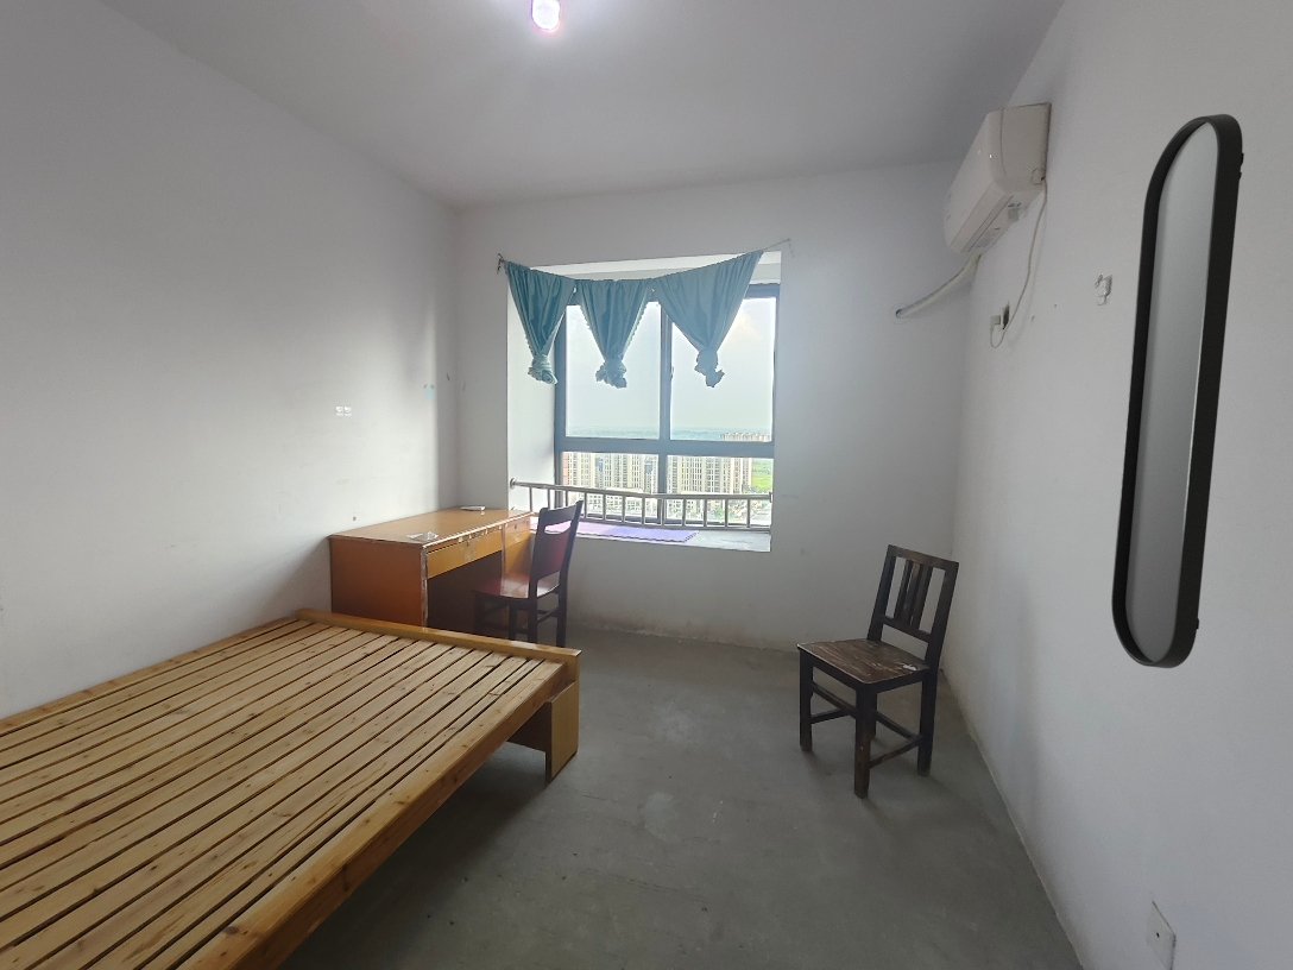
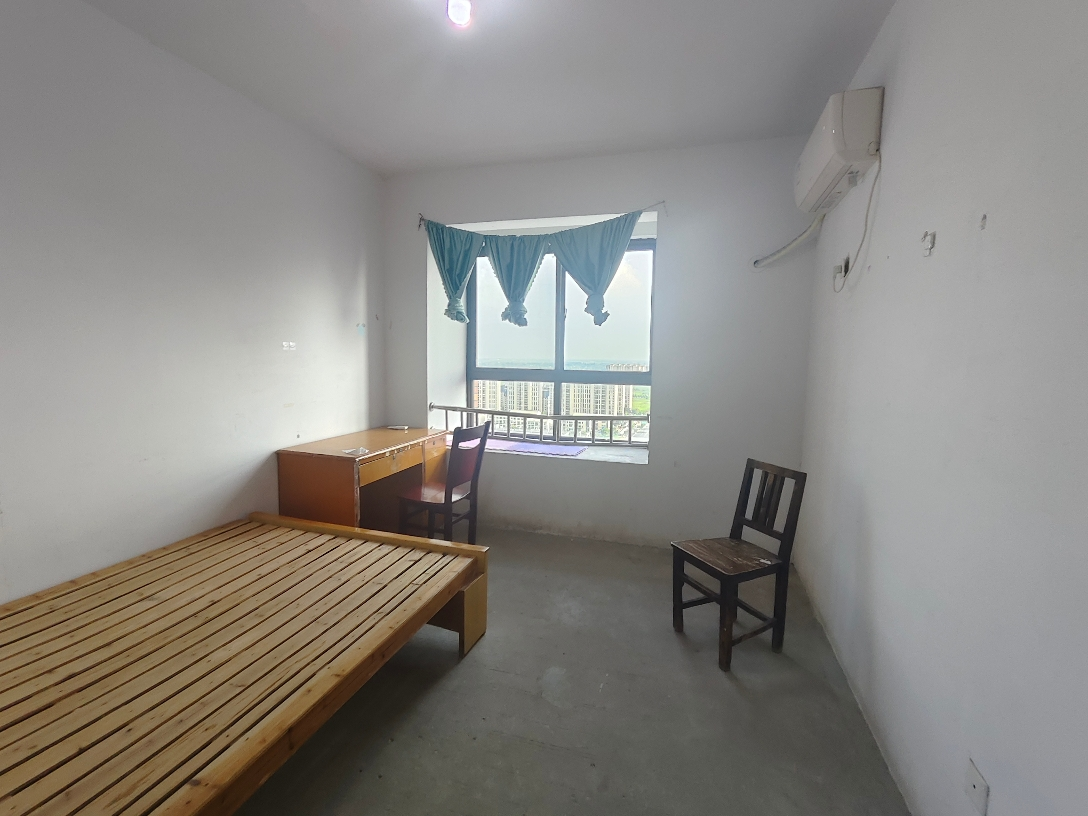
- home mirror [1110,113,1245,669]
